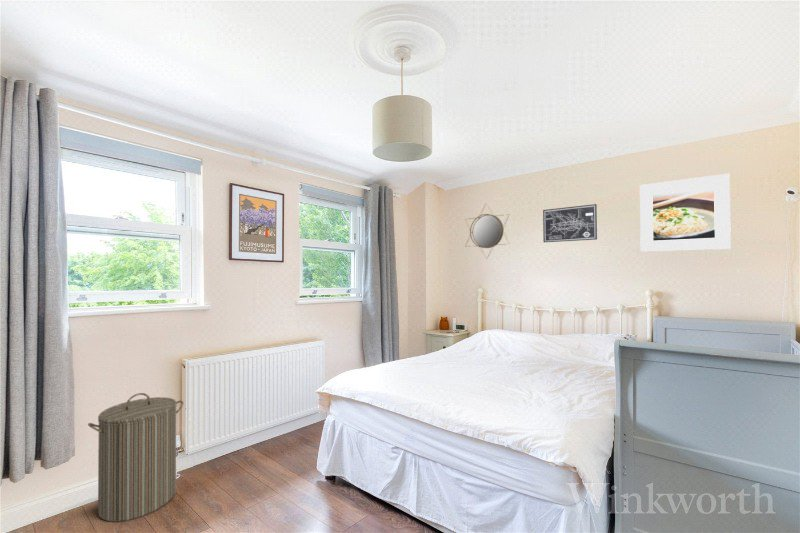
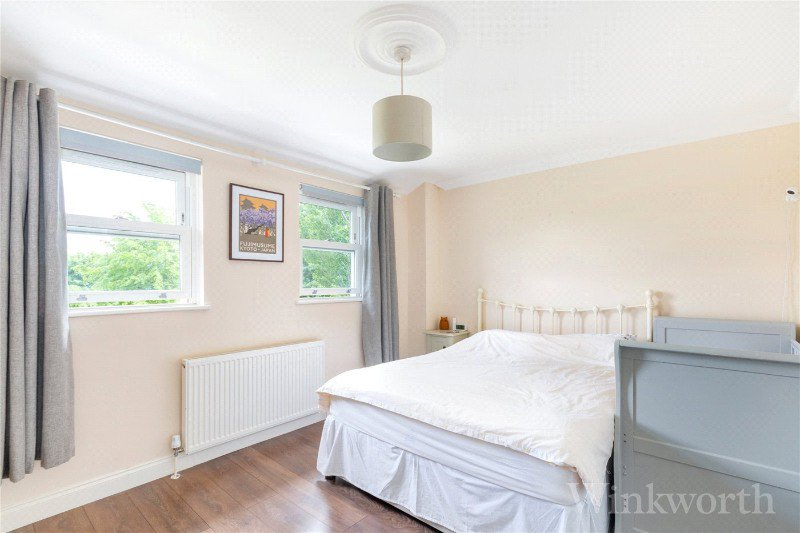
- home mirror [464,202,510,259]
- laundry hamper [87,392,184,523]
- wall art [542,203,598,243]
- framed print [639,173,732,253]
